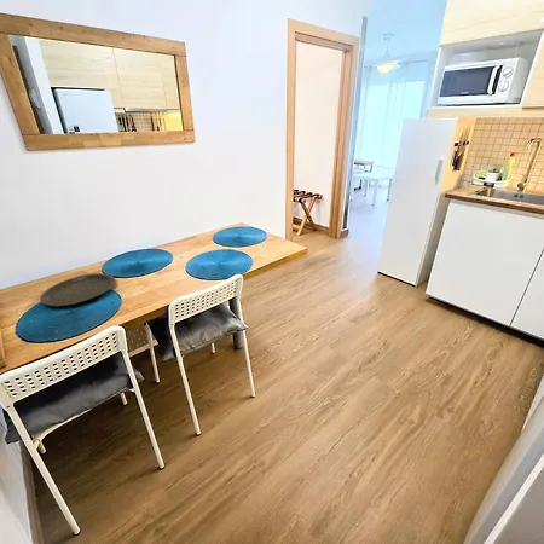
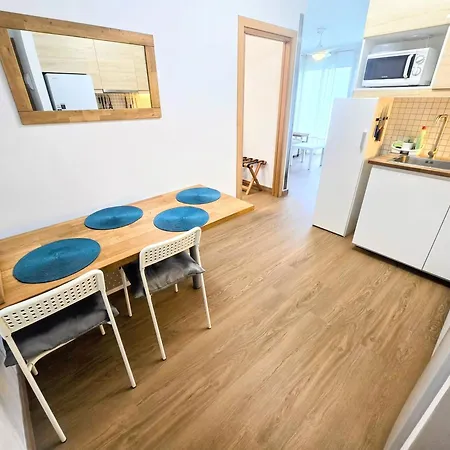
- plate [39,272,116,307]
